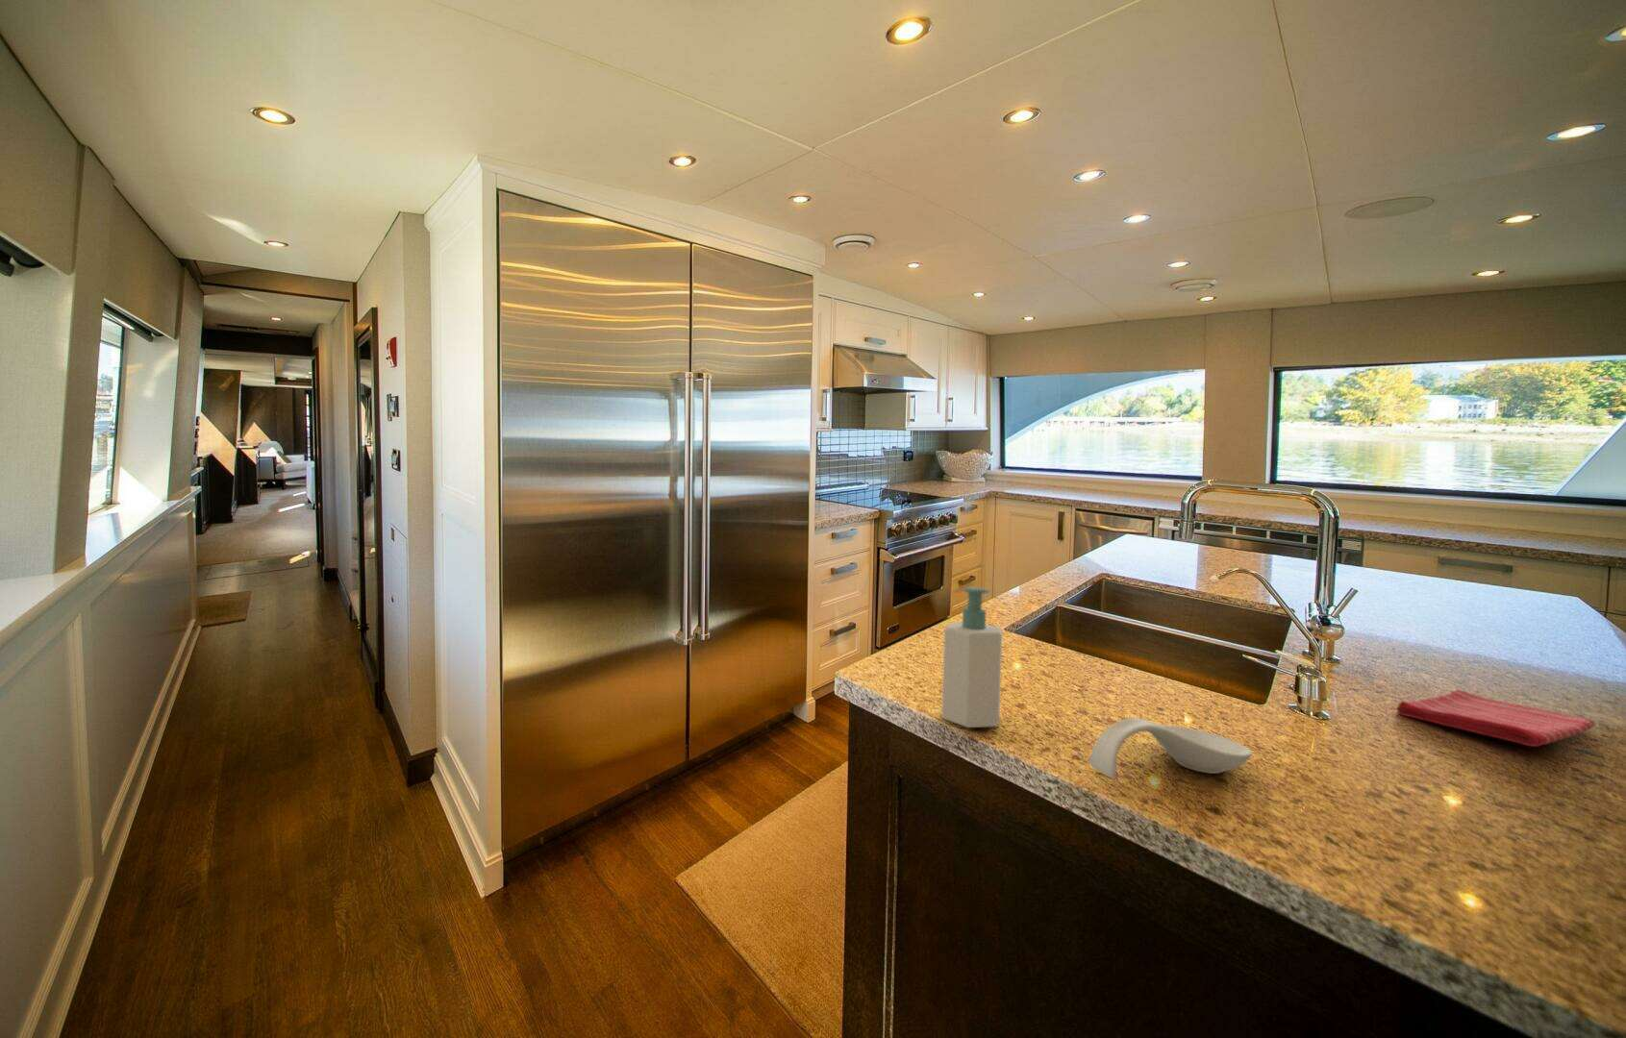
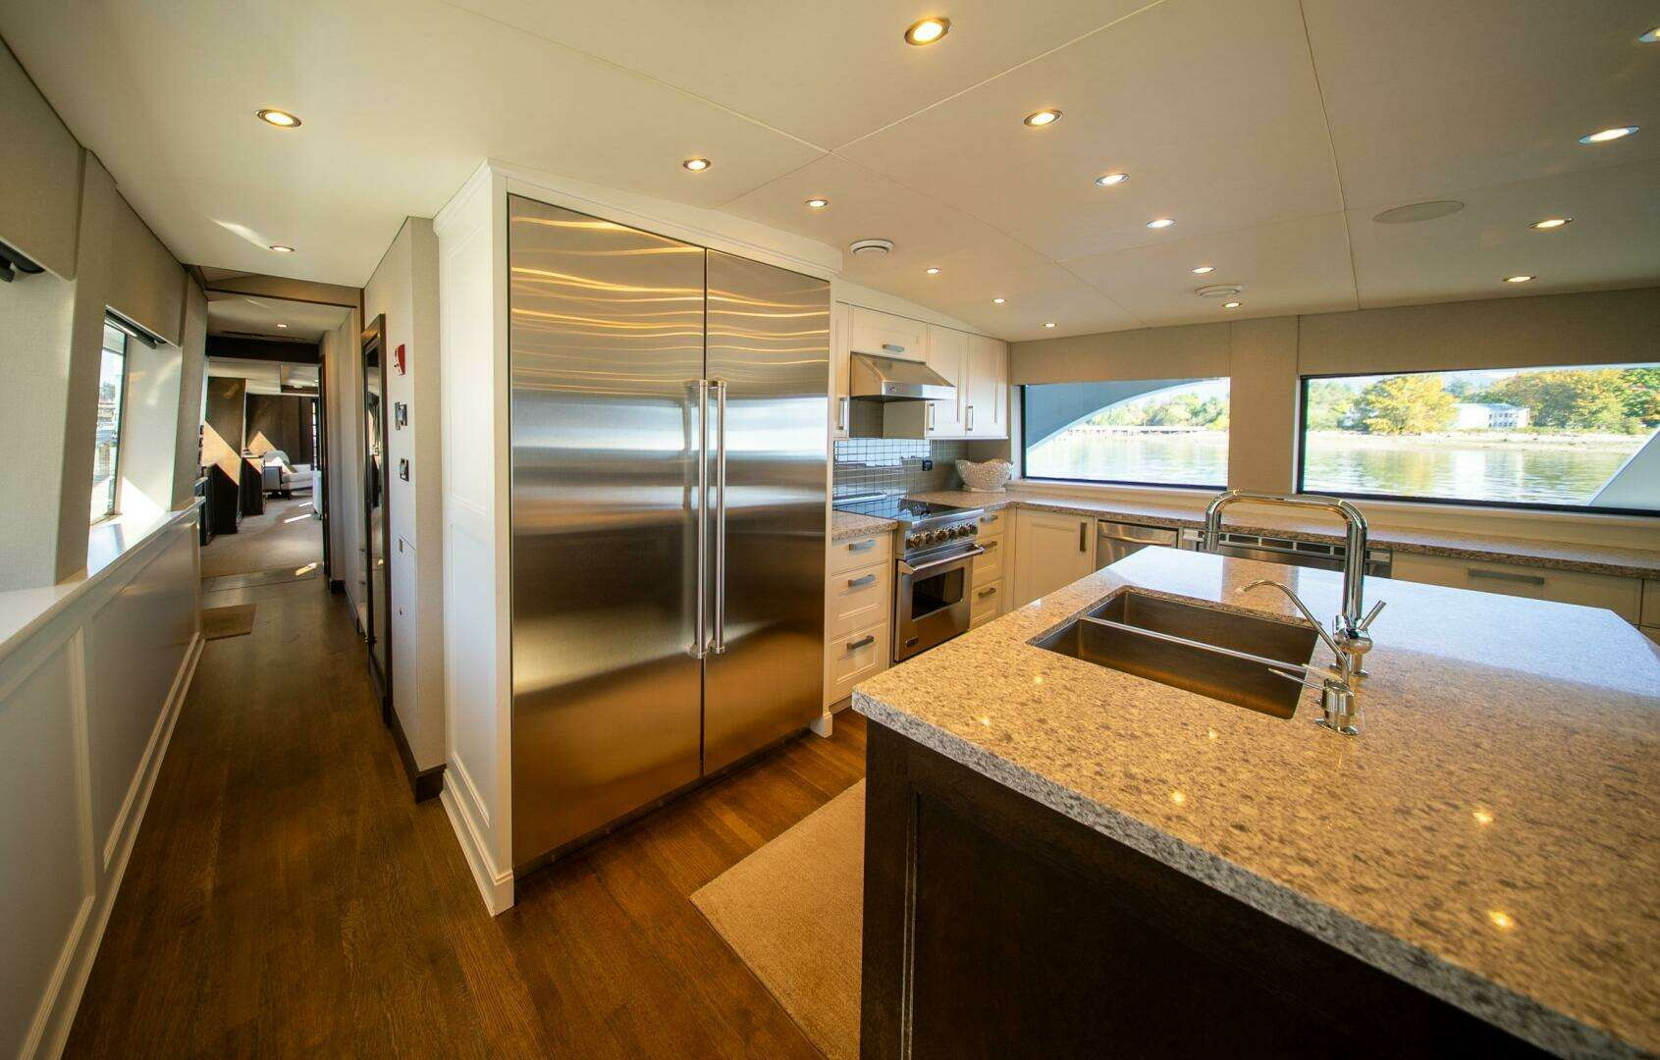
- spoon rest [1088,717,1253,780]
- soap bottle [941,587,1004,729]
- dish towel [1395,688,1596,748]
